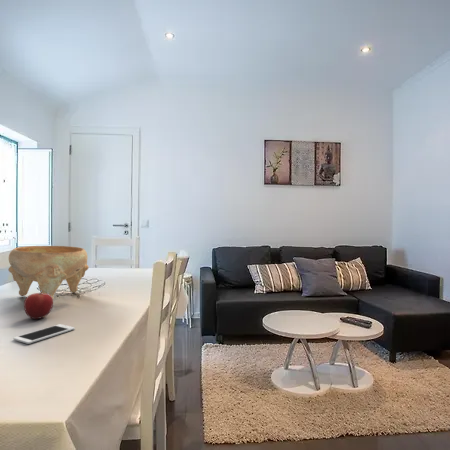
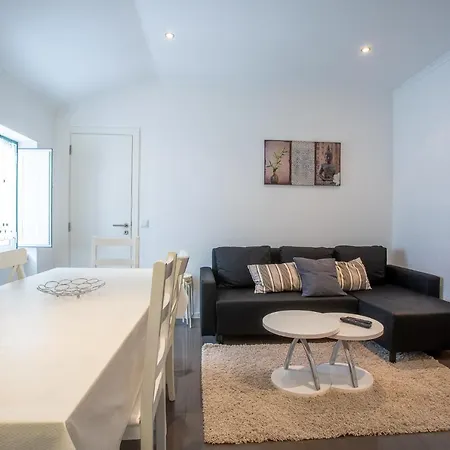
- decorative bowl [7,245,90,299]
- cell phone [12,323,76,345]
- fruit [23,290,54,320]
